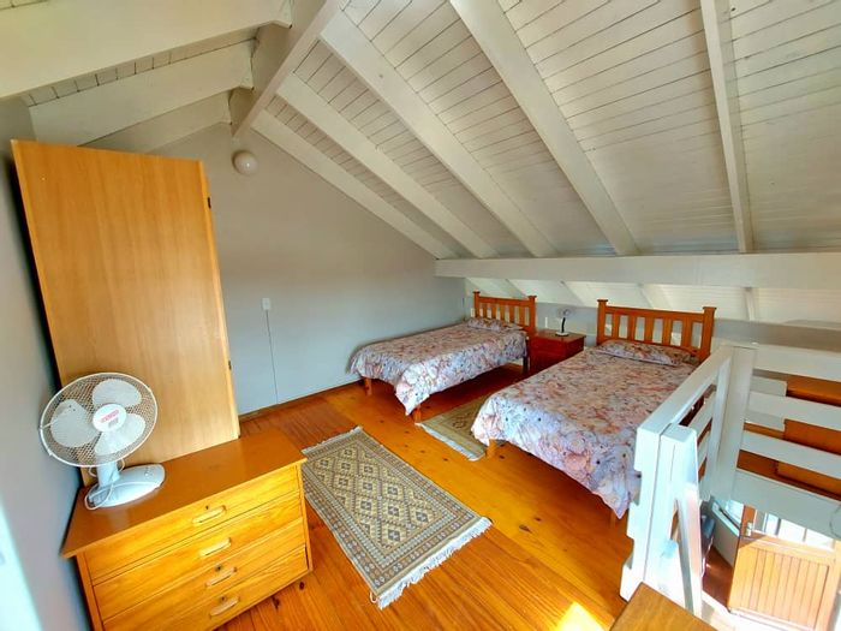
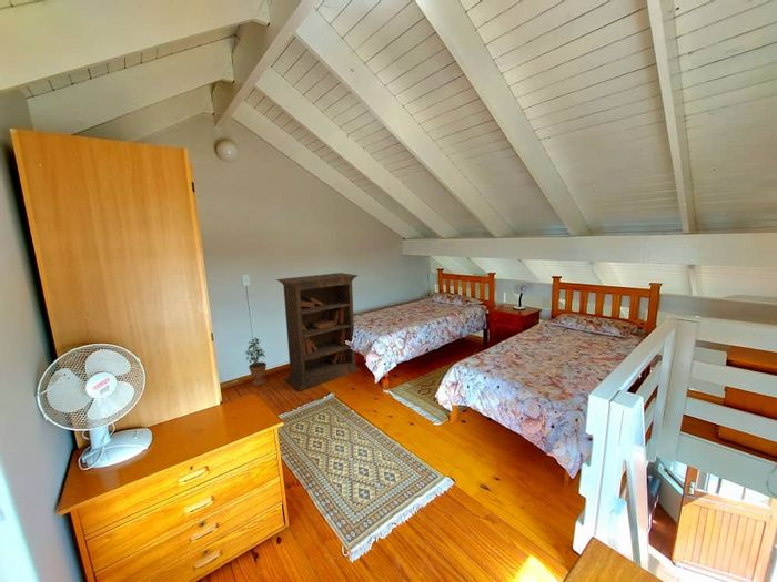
+ bookcase [275,272,362,392]
+ potted plant [245,336,268,387]
